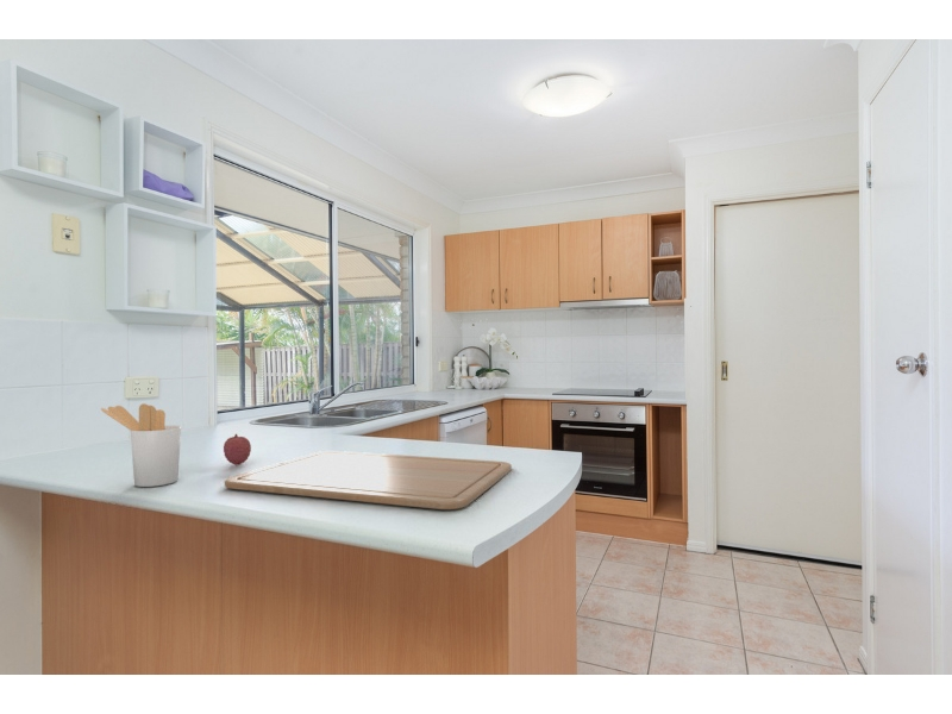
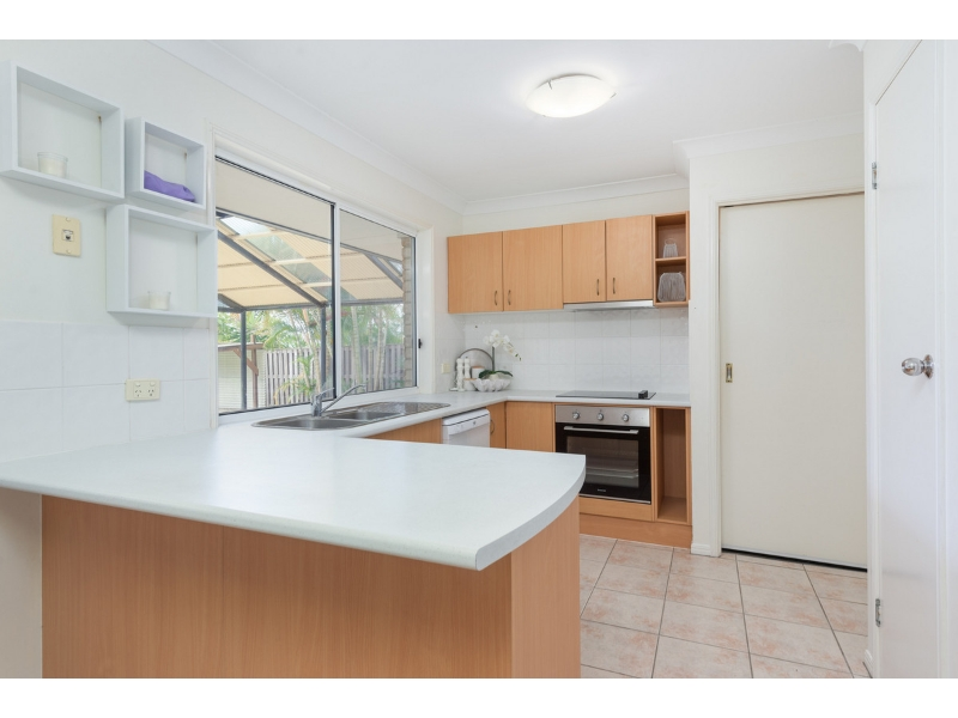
- utensil holder [100,402,182,488]
- chopping board [224,450,513,511]
- fruit [223,433,252,466]
